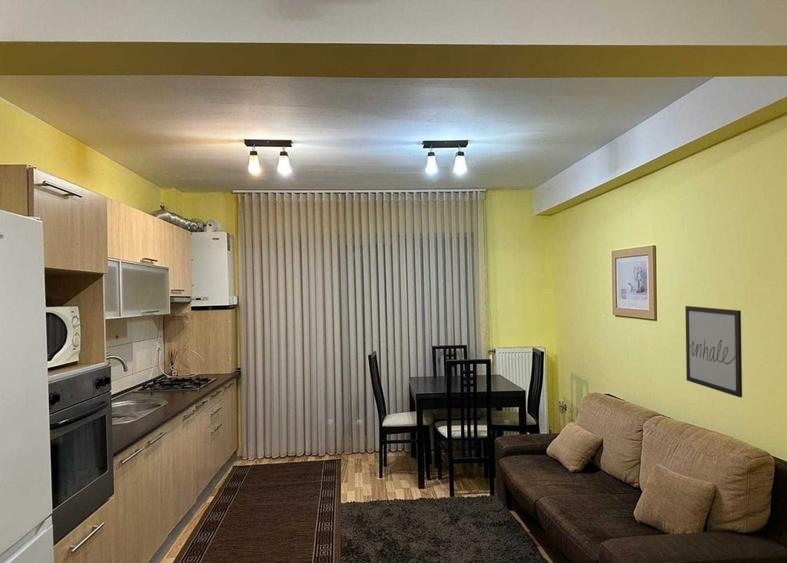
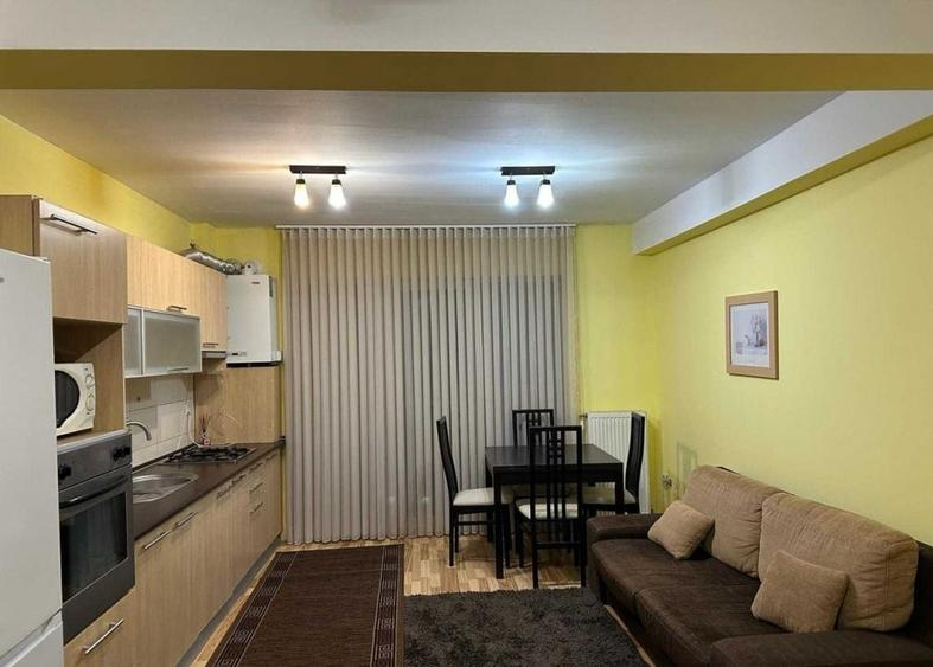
- wall art [684,305,743,398]
